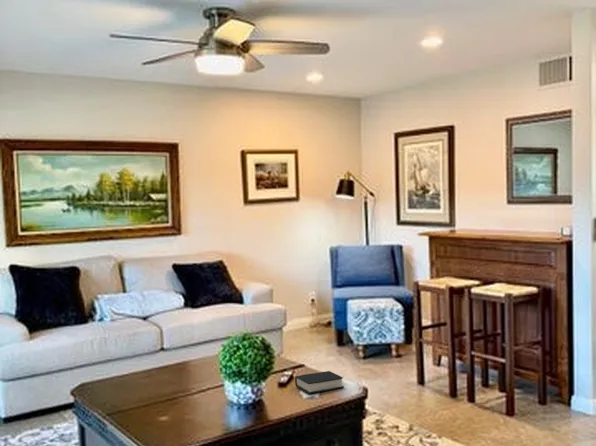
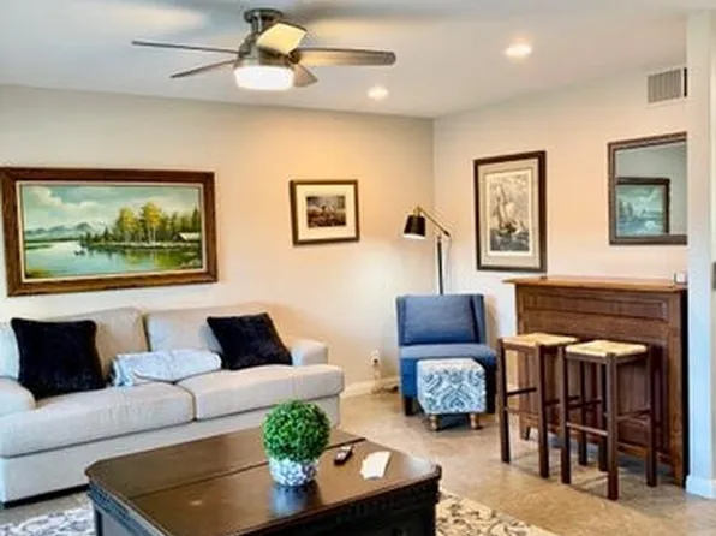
- book [294,370,345,394]
